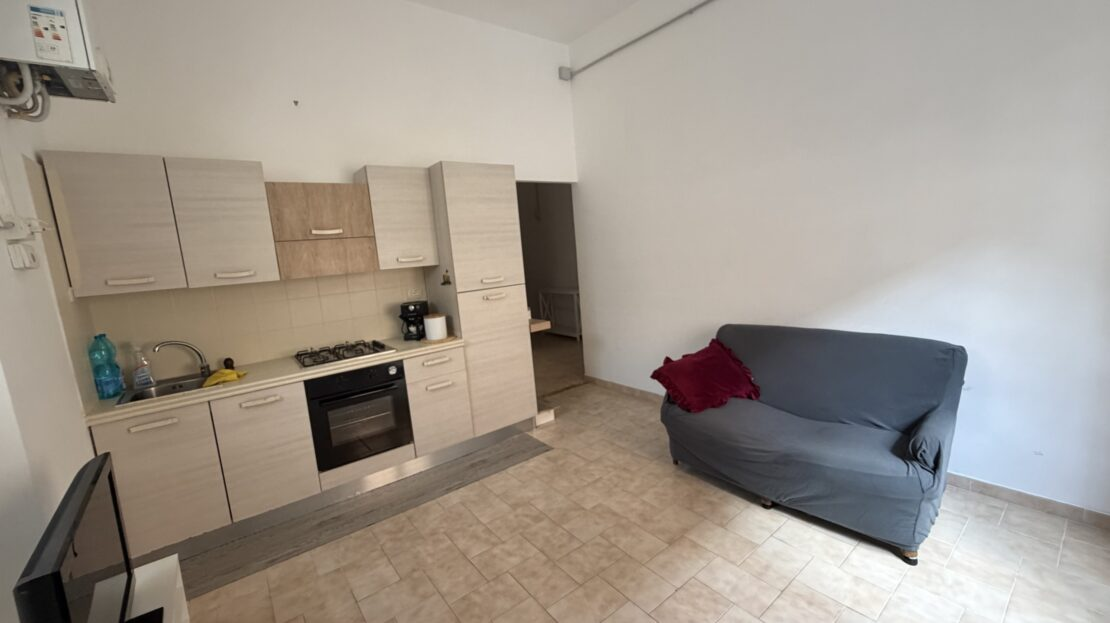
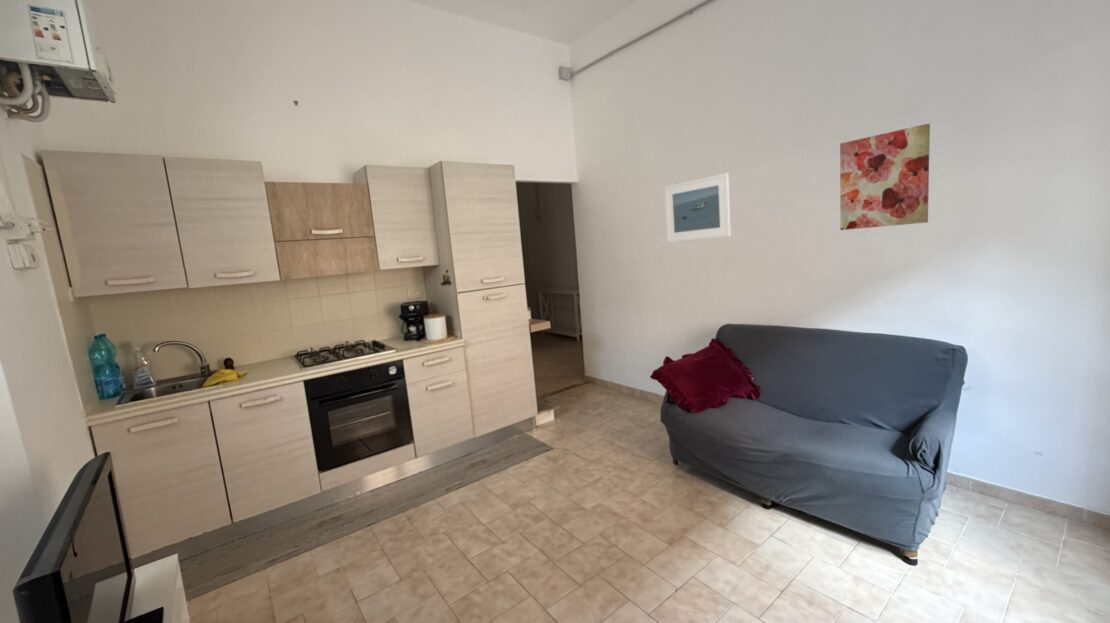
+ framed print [663,172,732,243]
+ wall art [839,122,931,231]
